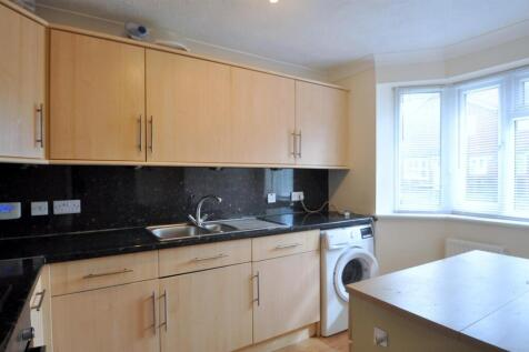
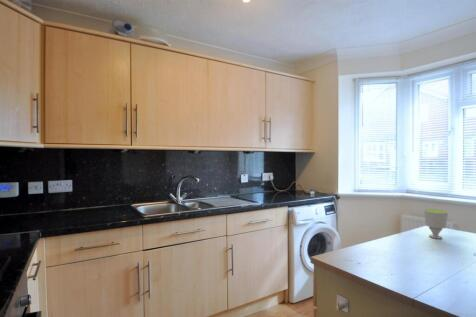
+ cup [423,208,449,240]
